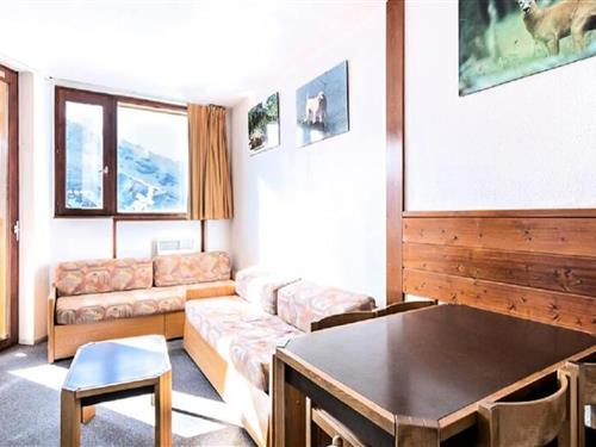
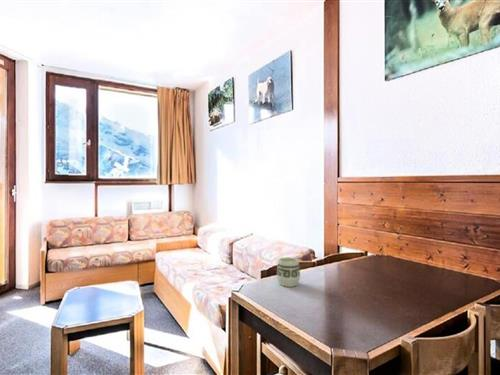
+ cup [276,256,301,288]
